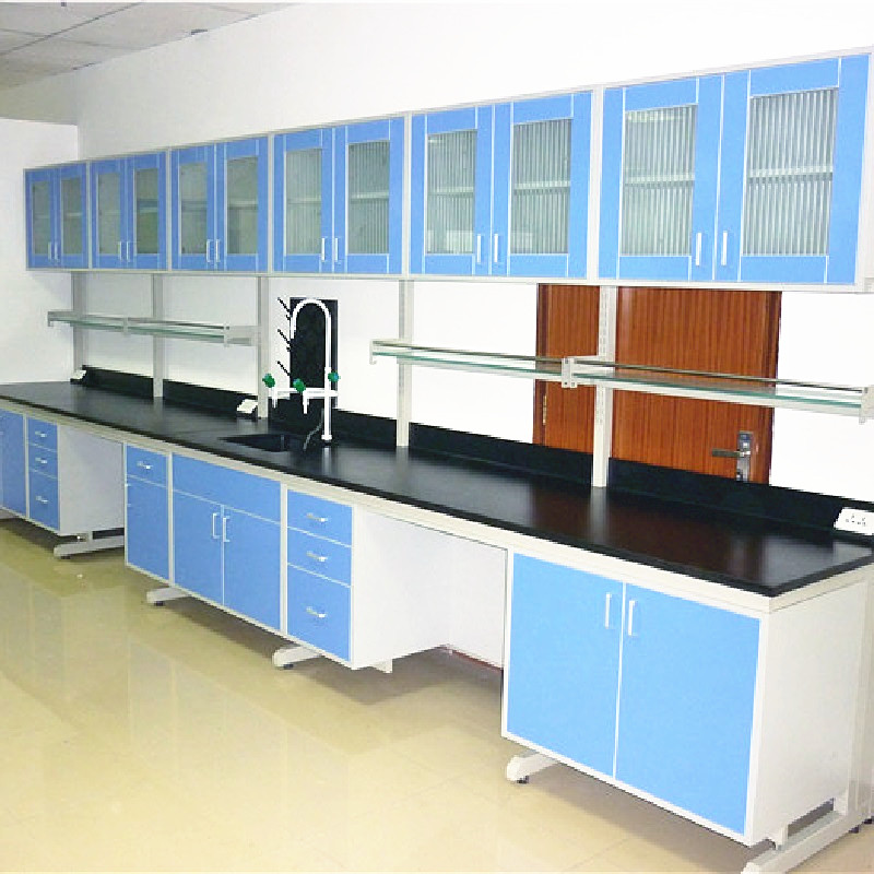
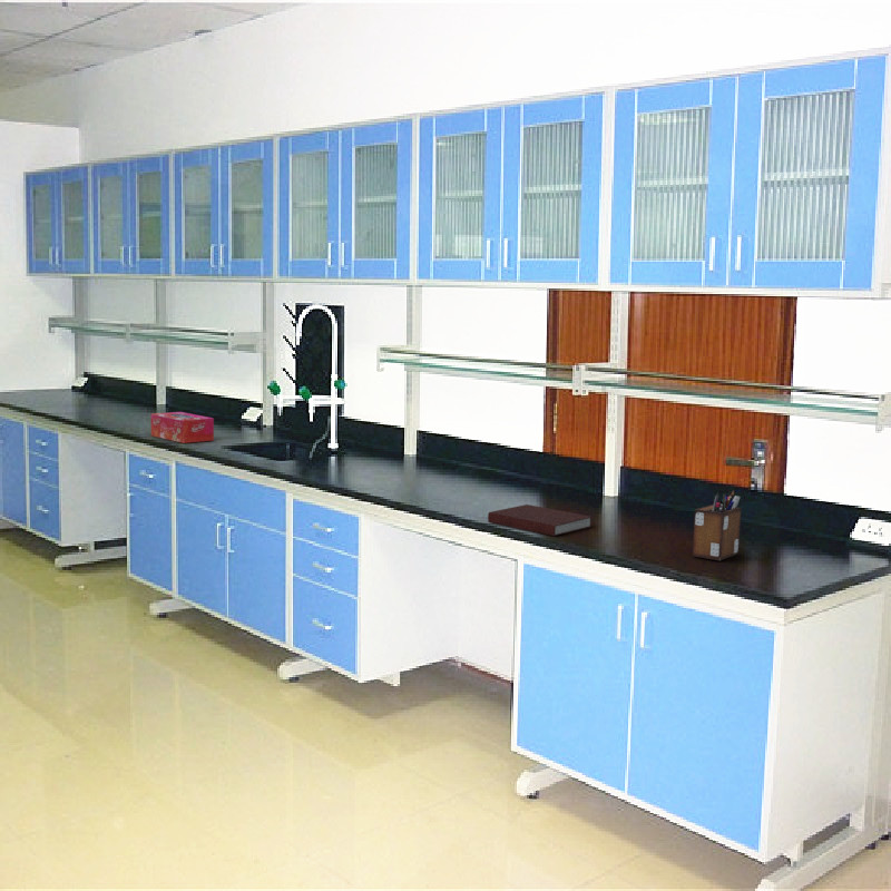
+ notebook [487,503,594,537]
+ tissue box [149,411,215,444]
+ desk organizer [692,489,743,561]
